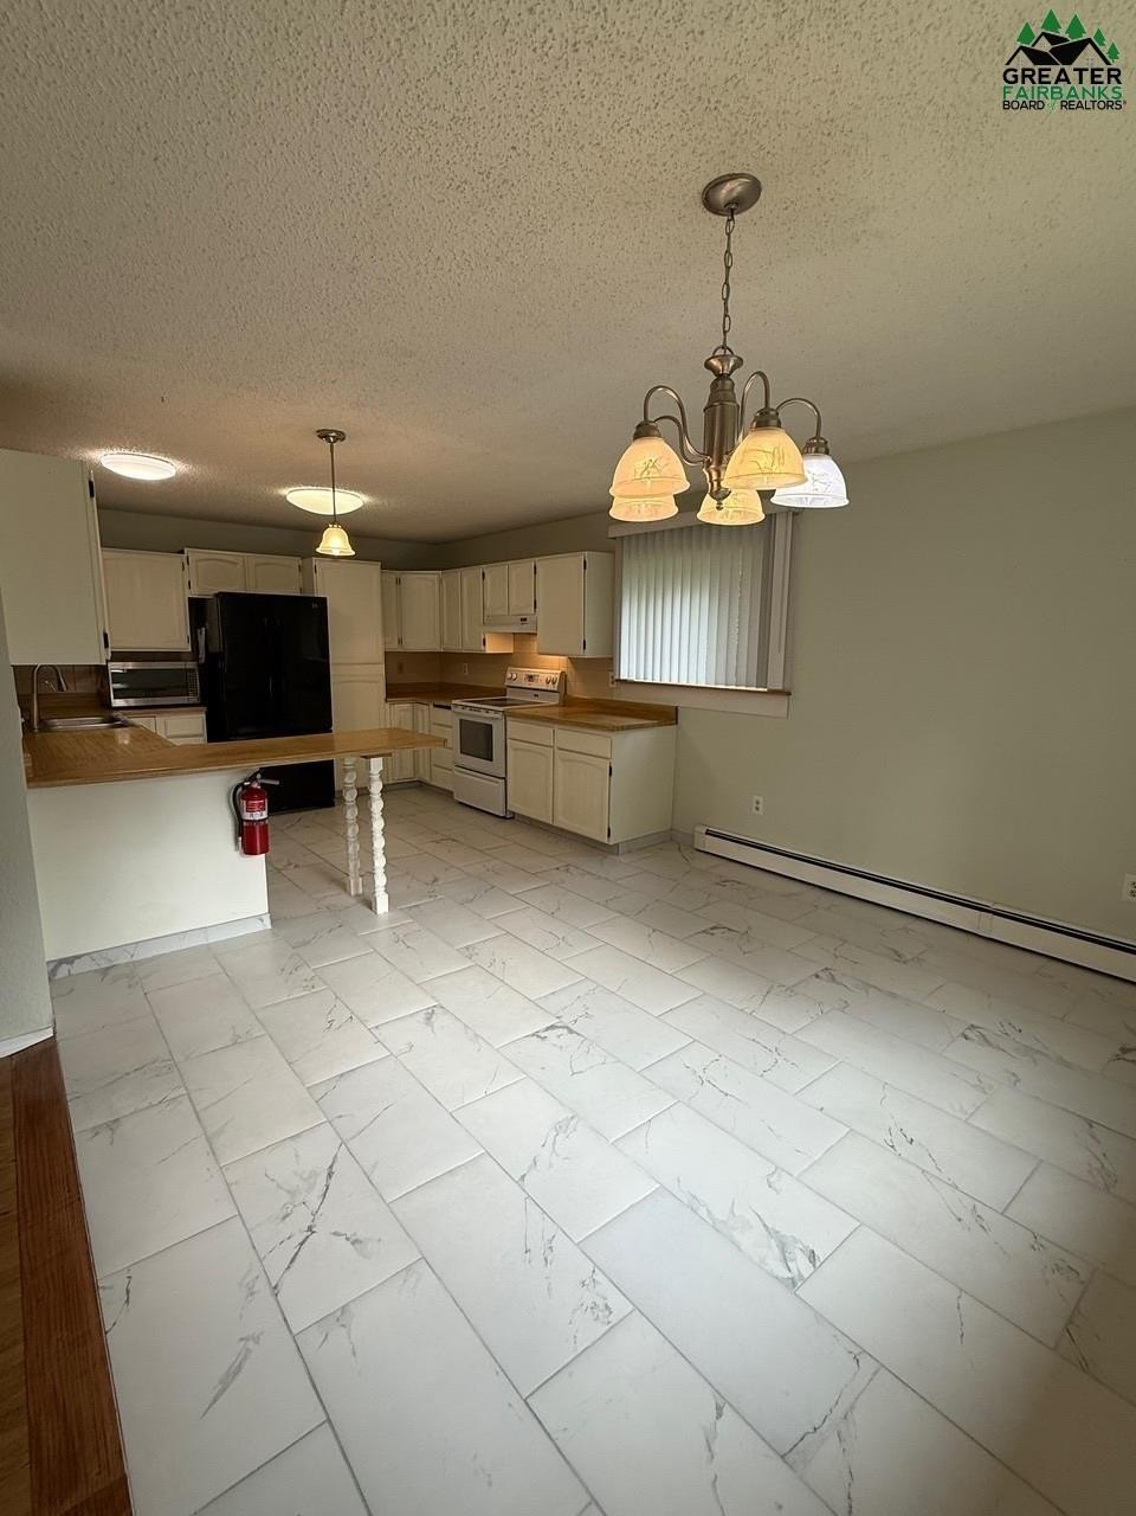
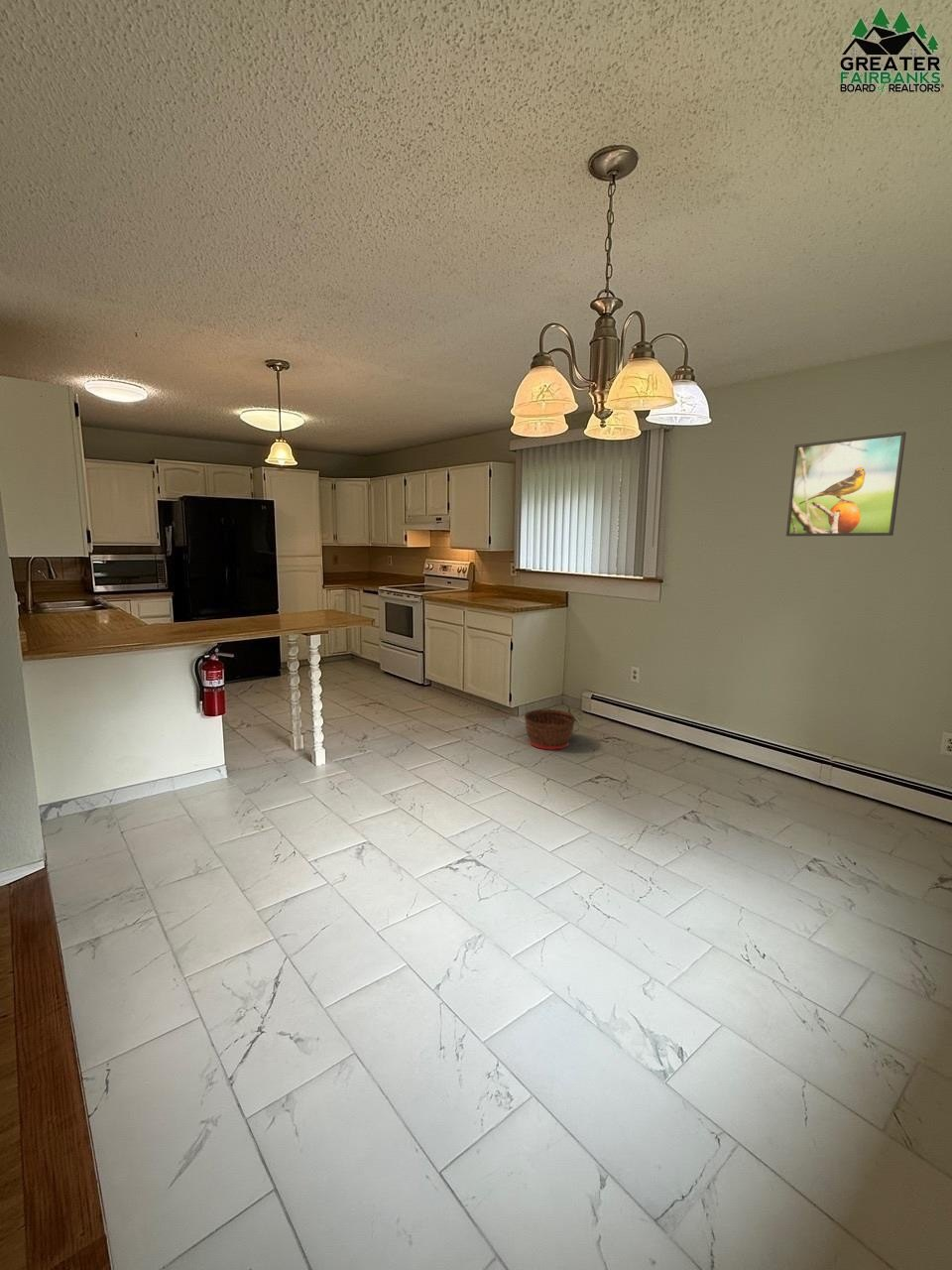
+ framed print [785,431,907,537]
+ basket [524,708,576,751]
